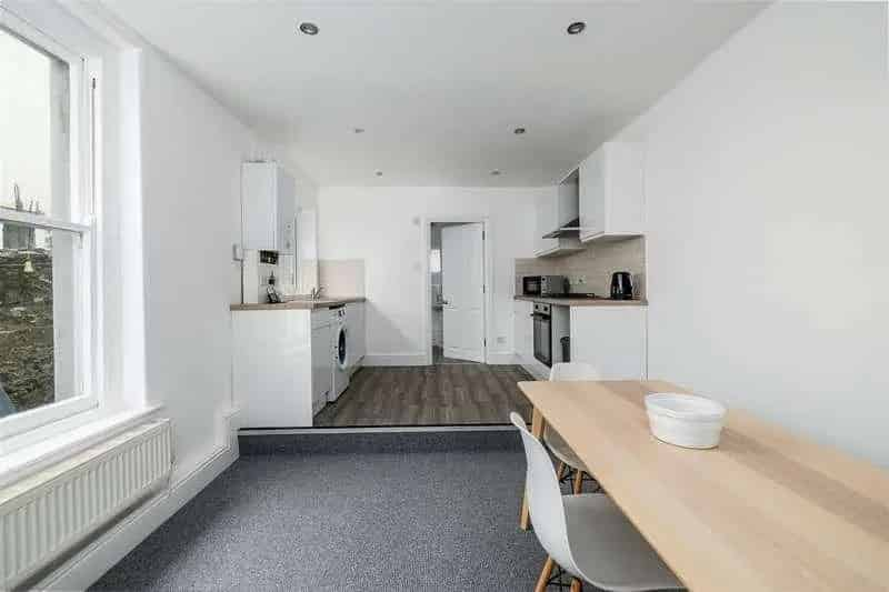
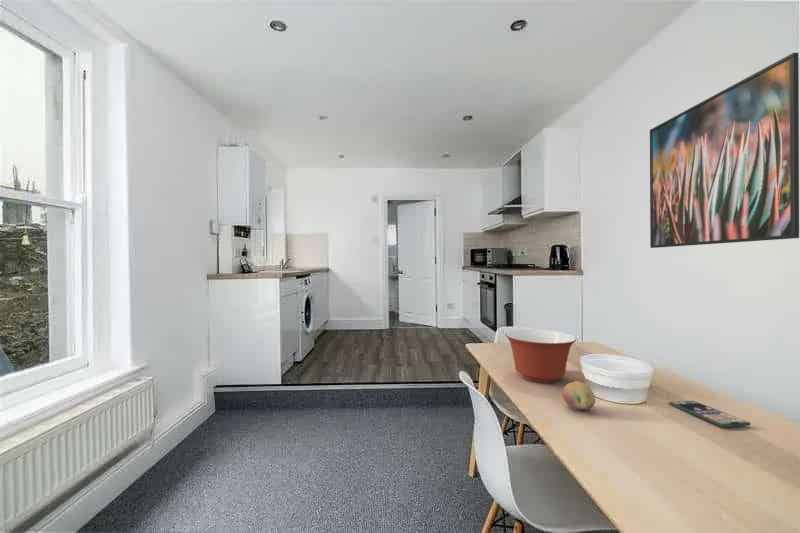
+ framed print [649,52,800,249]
+ fruit [561,380,596,411]
+ mixing bowl [504,328,577,384]
+ smartphone [668,400,751,428]
